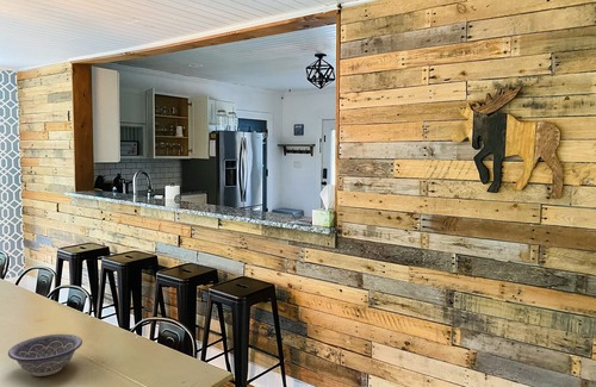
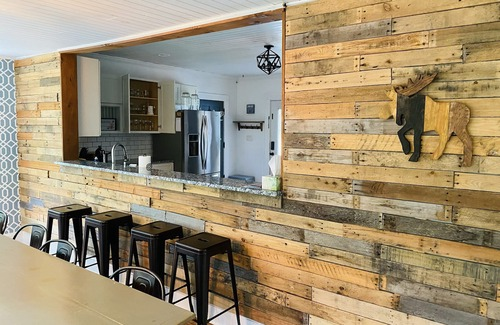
- decorative bowl [7,333,83,377]
